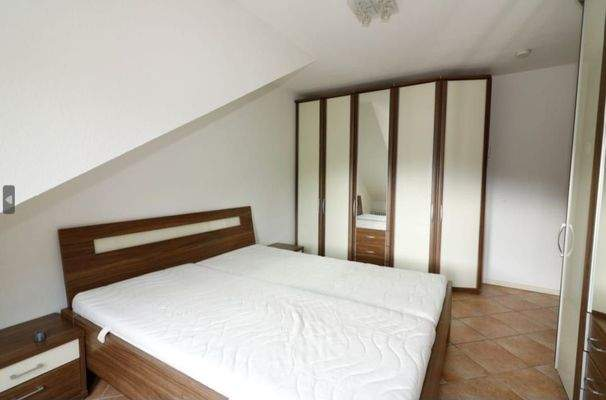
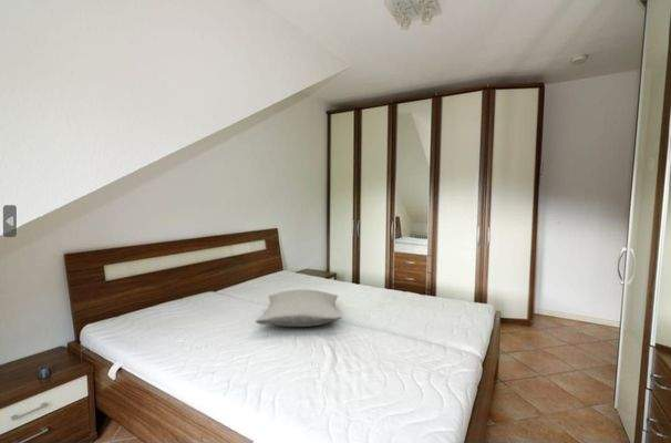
+ pillow [255,289,343,328]
